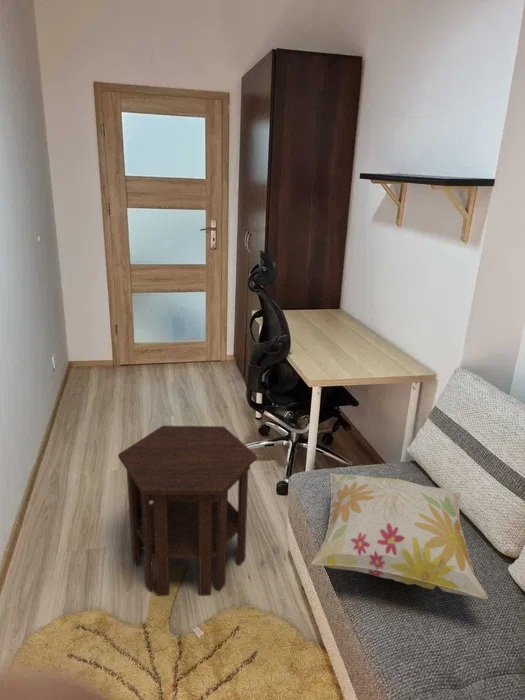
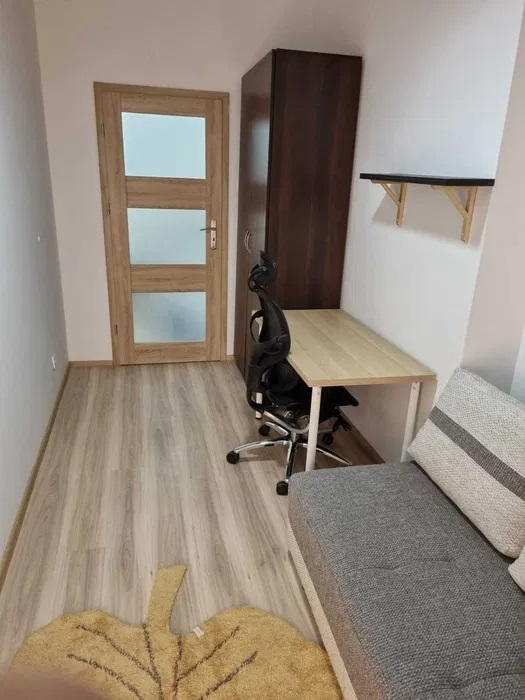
- side table [117,425,258,597]
- decorative pillow [311,472,489,600]
